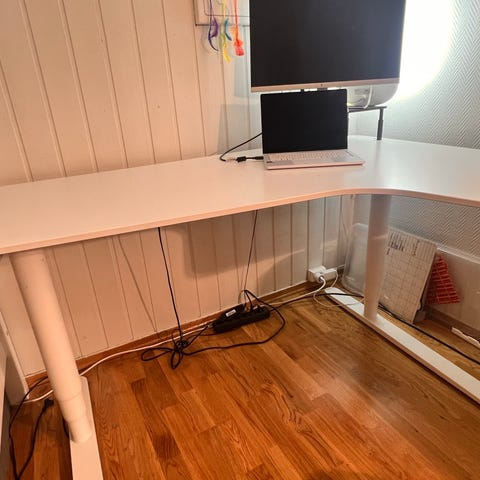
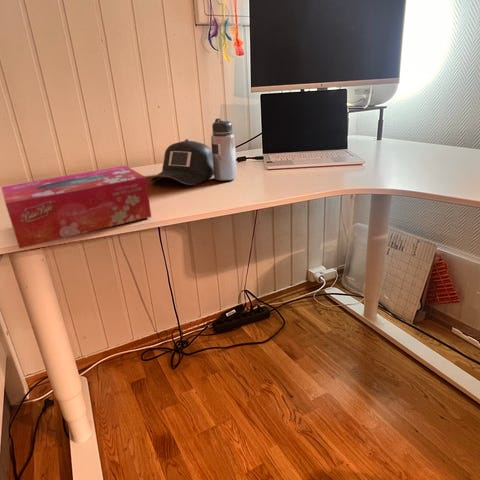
+ tissue box [0,165,152,249]
+ water bottle [150,117,238,186]
